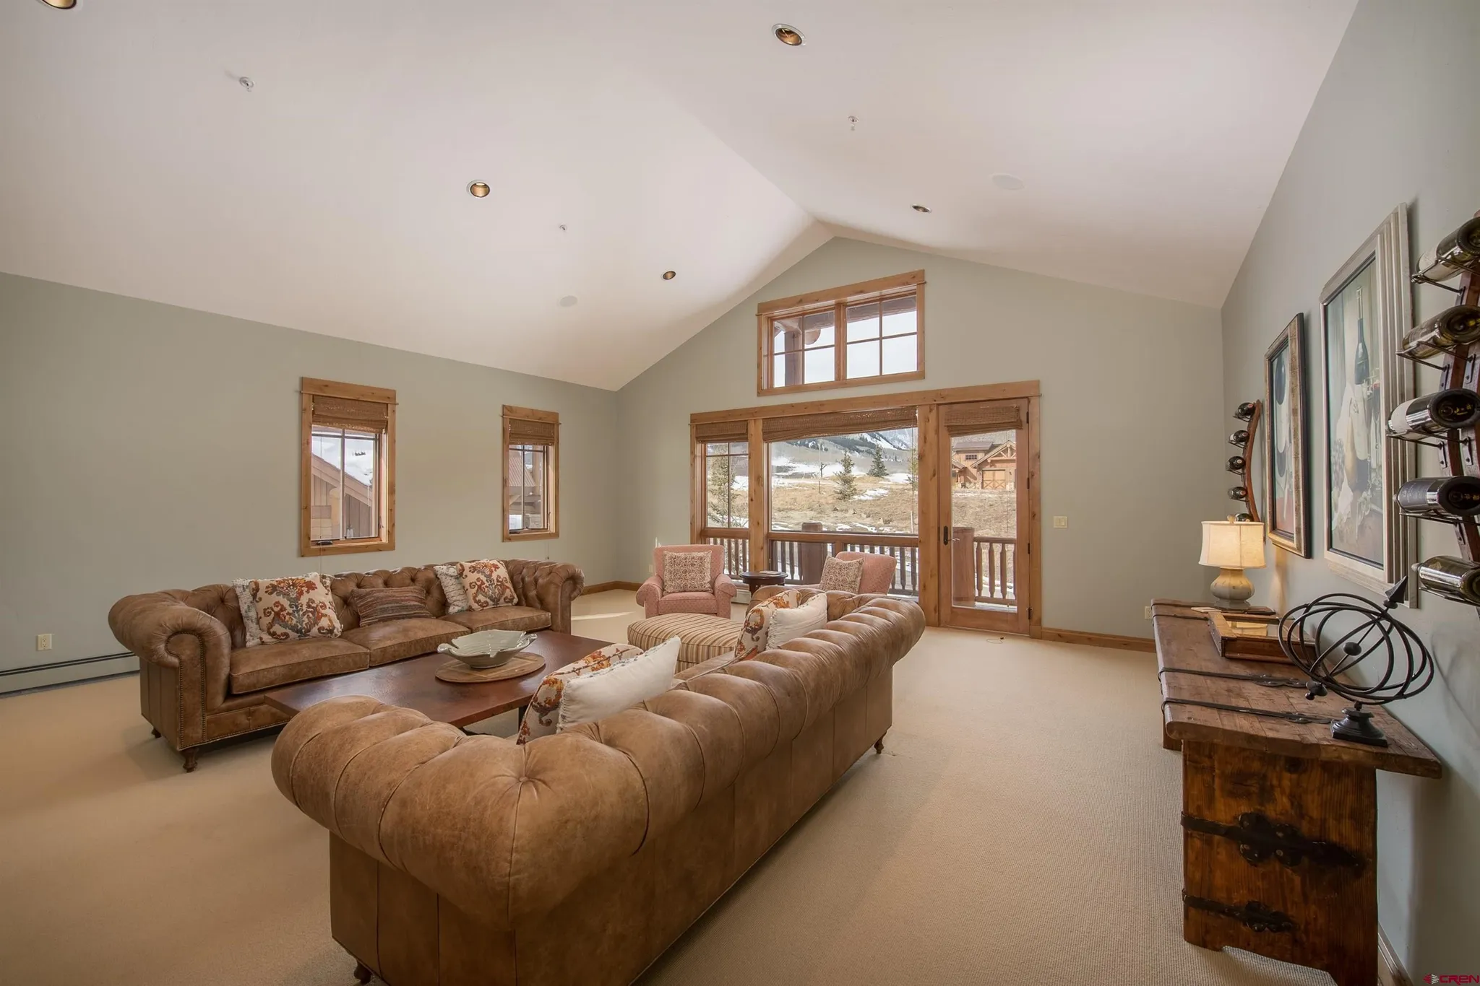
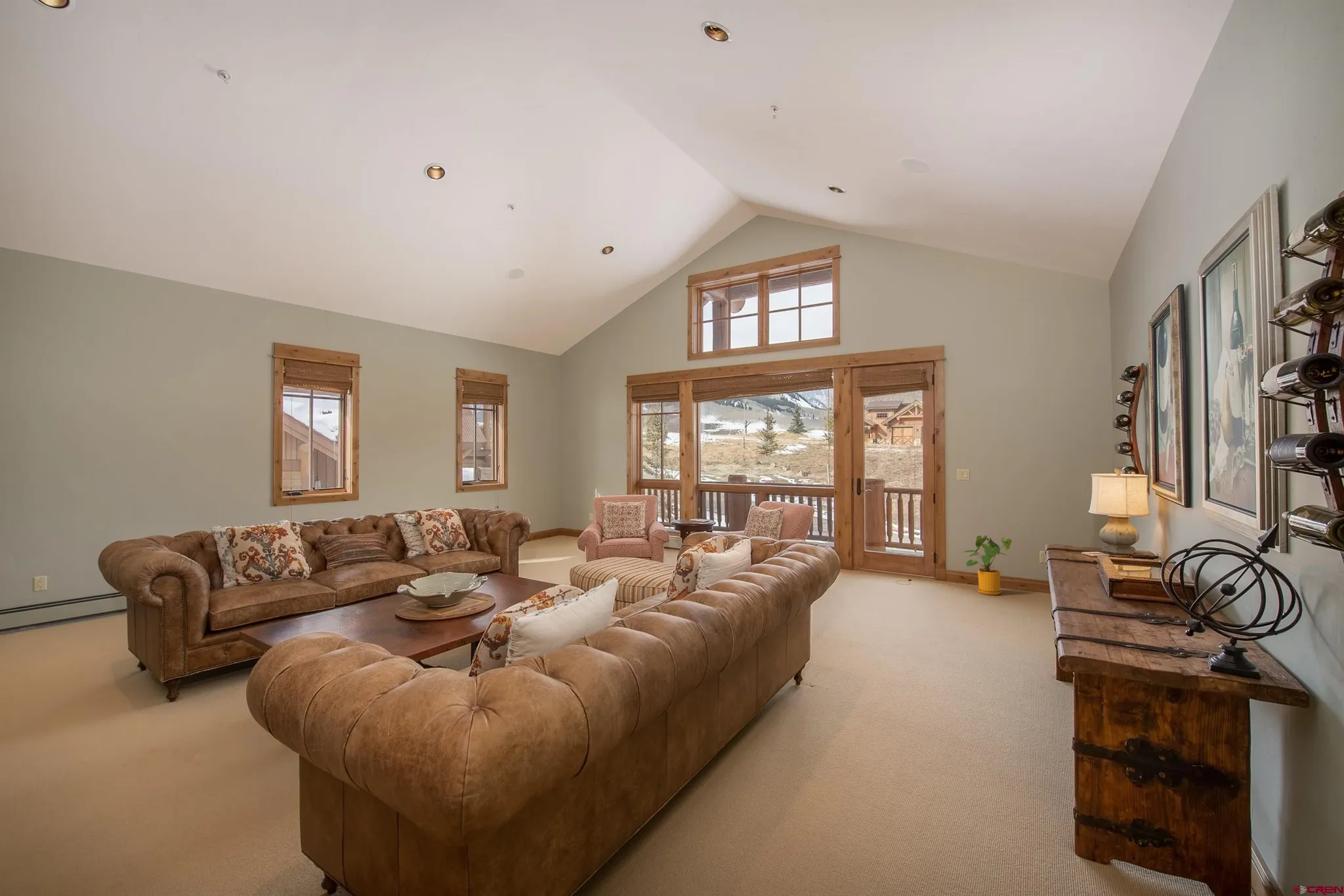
+ house plant [963,535,1013,596]
